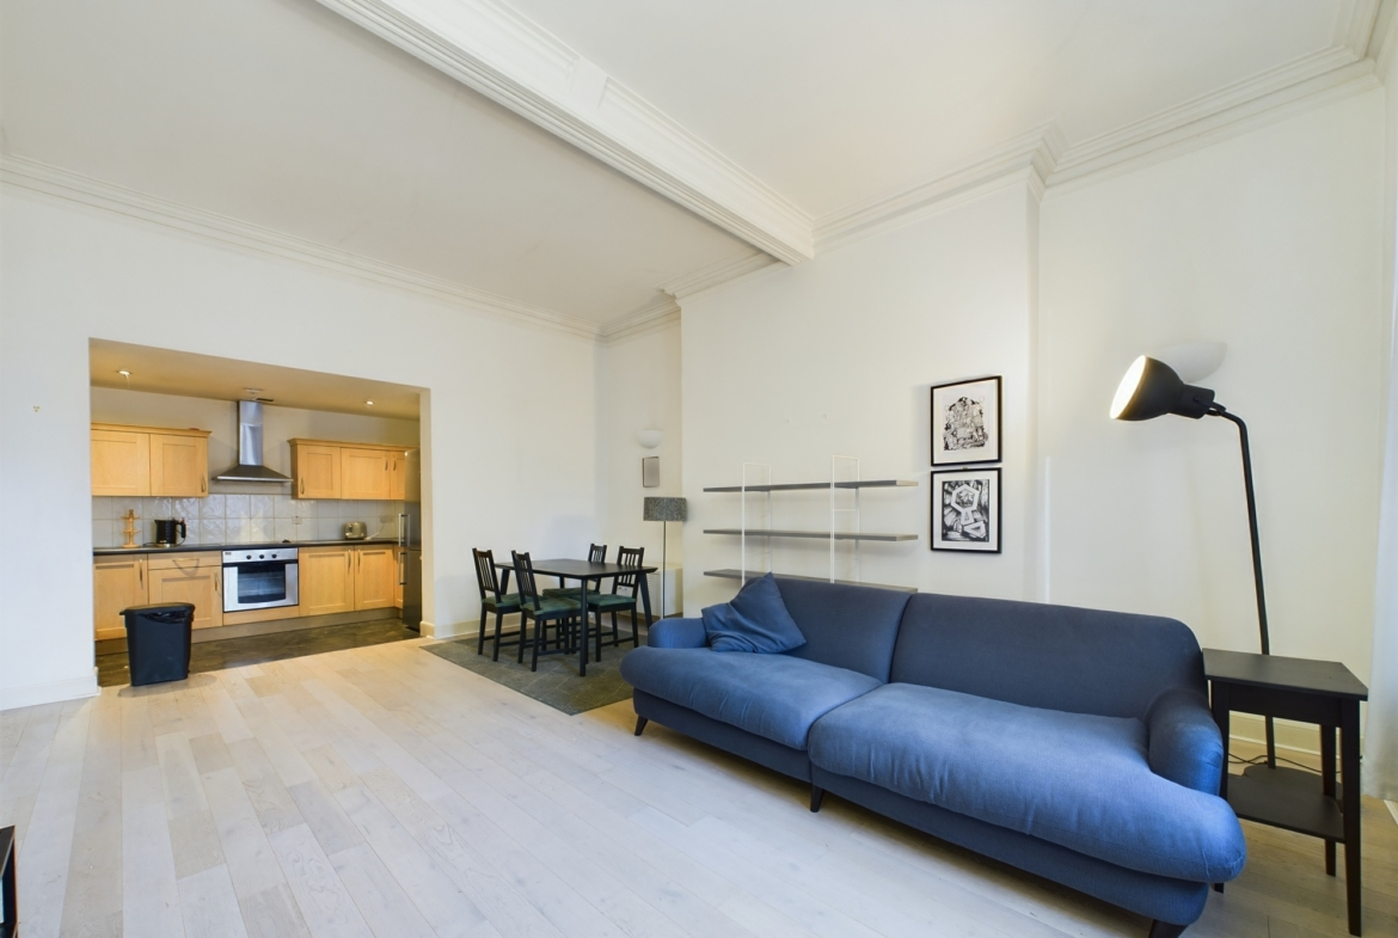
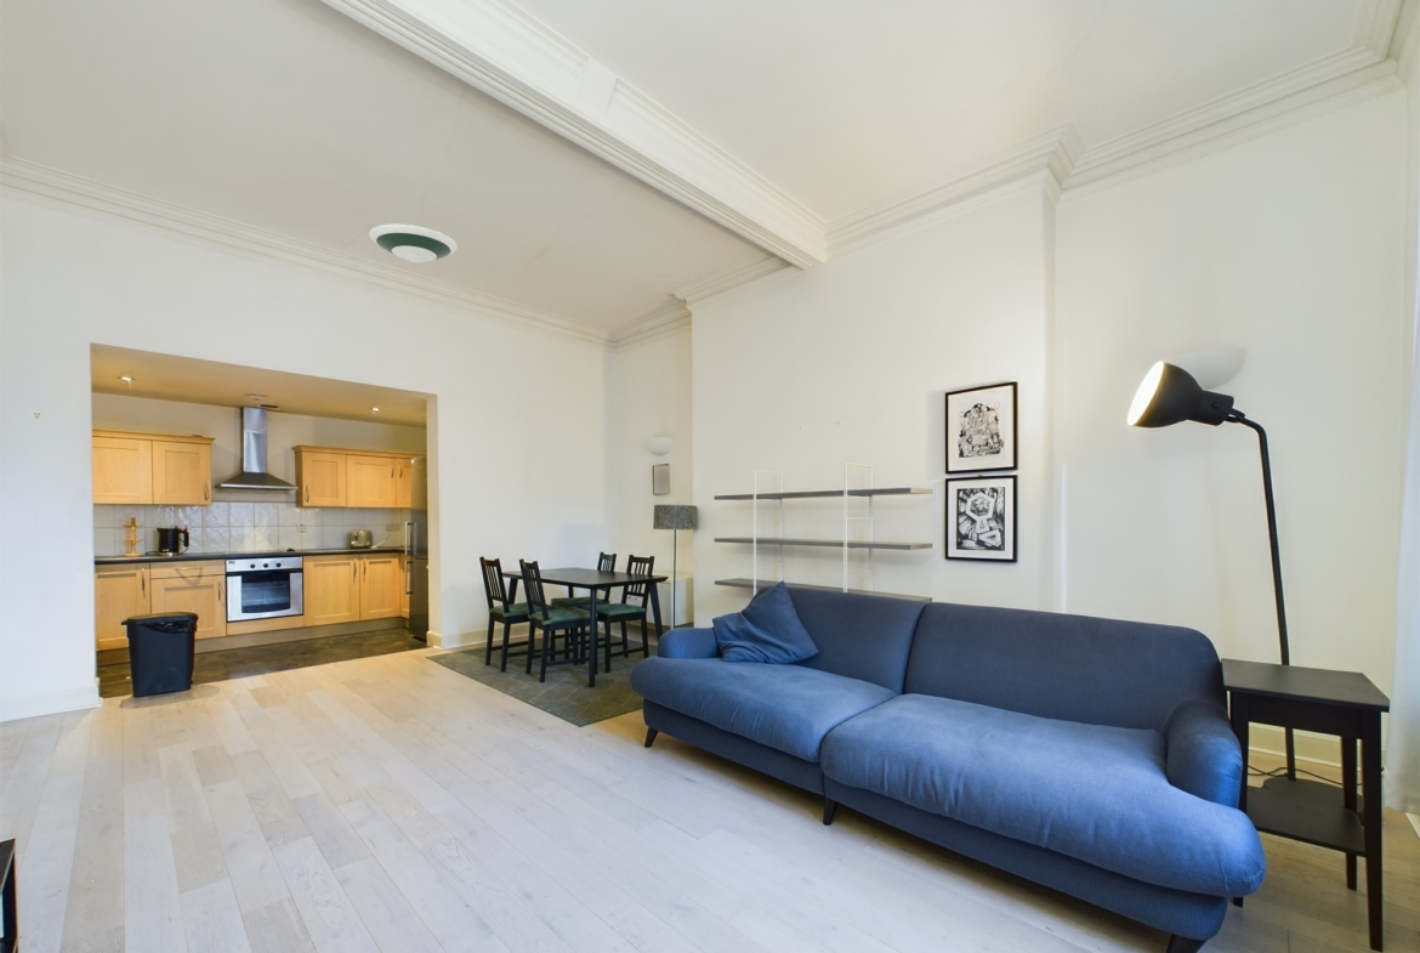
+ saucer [368,223,459,263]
